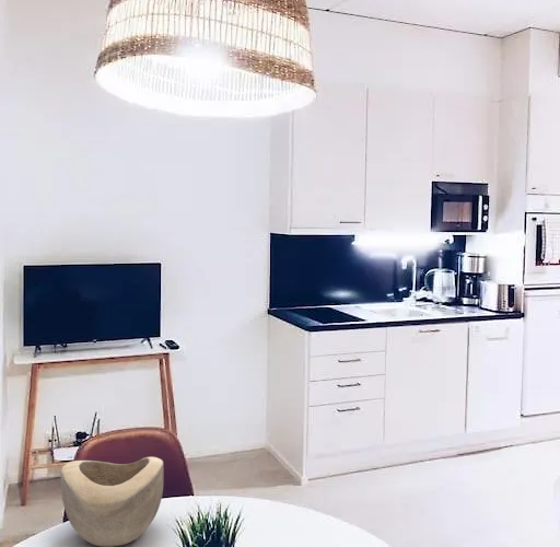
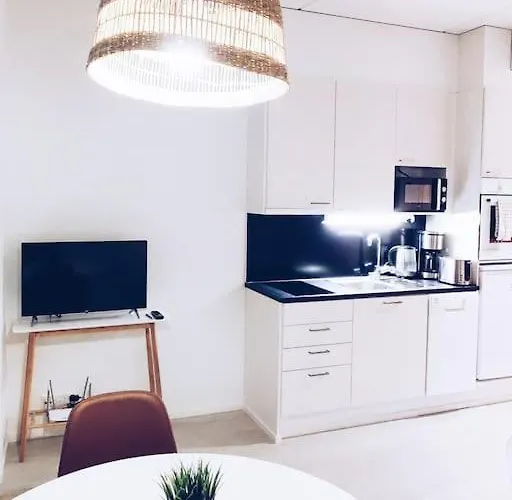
- decorative bowl [60,456,165,547]
